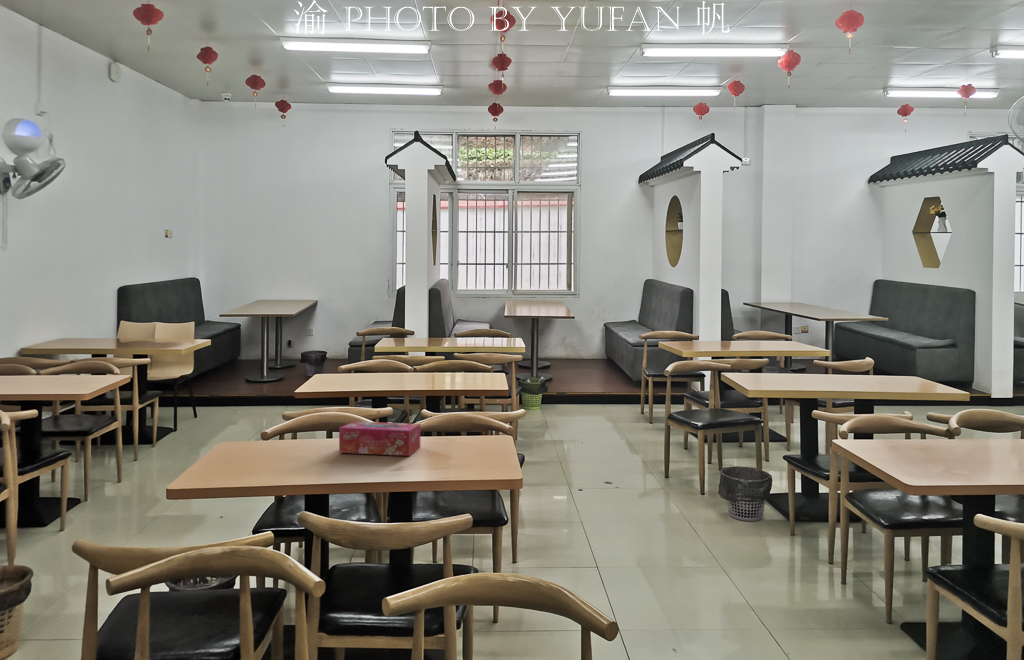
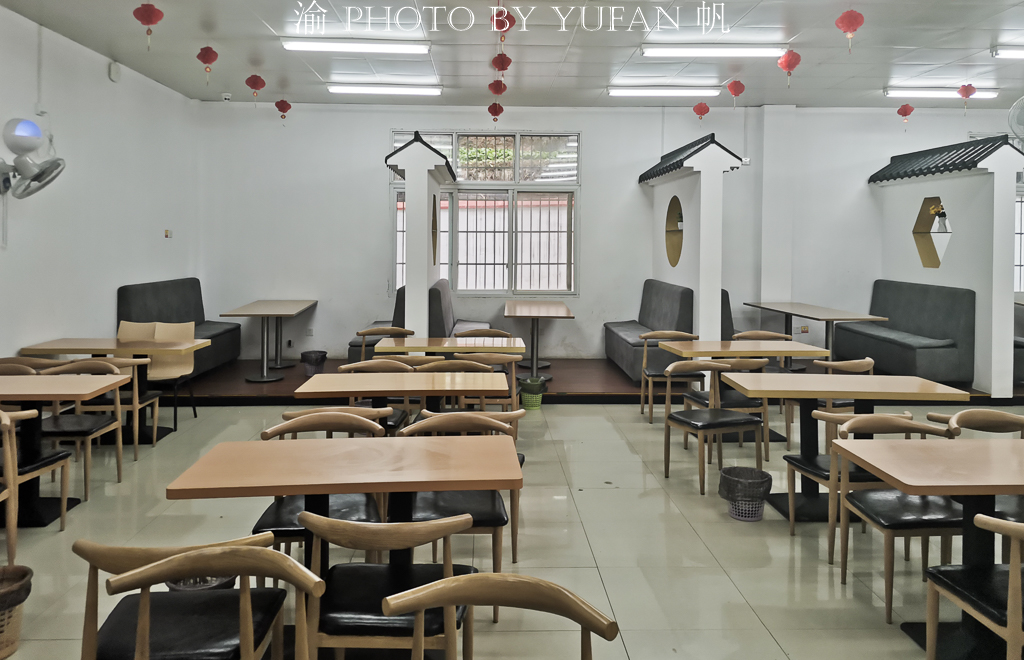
- tissue box [338,420,421,457]
